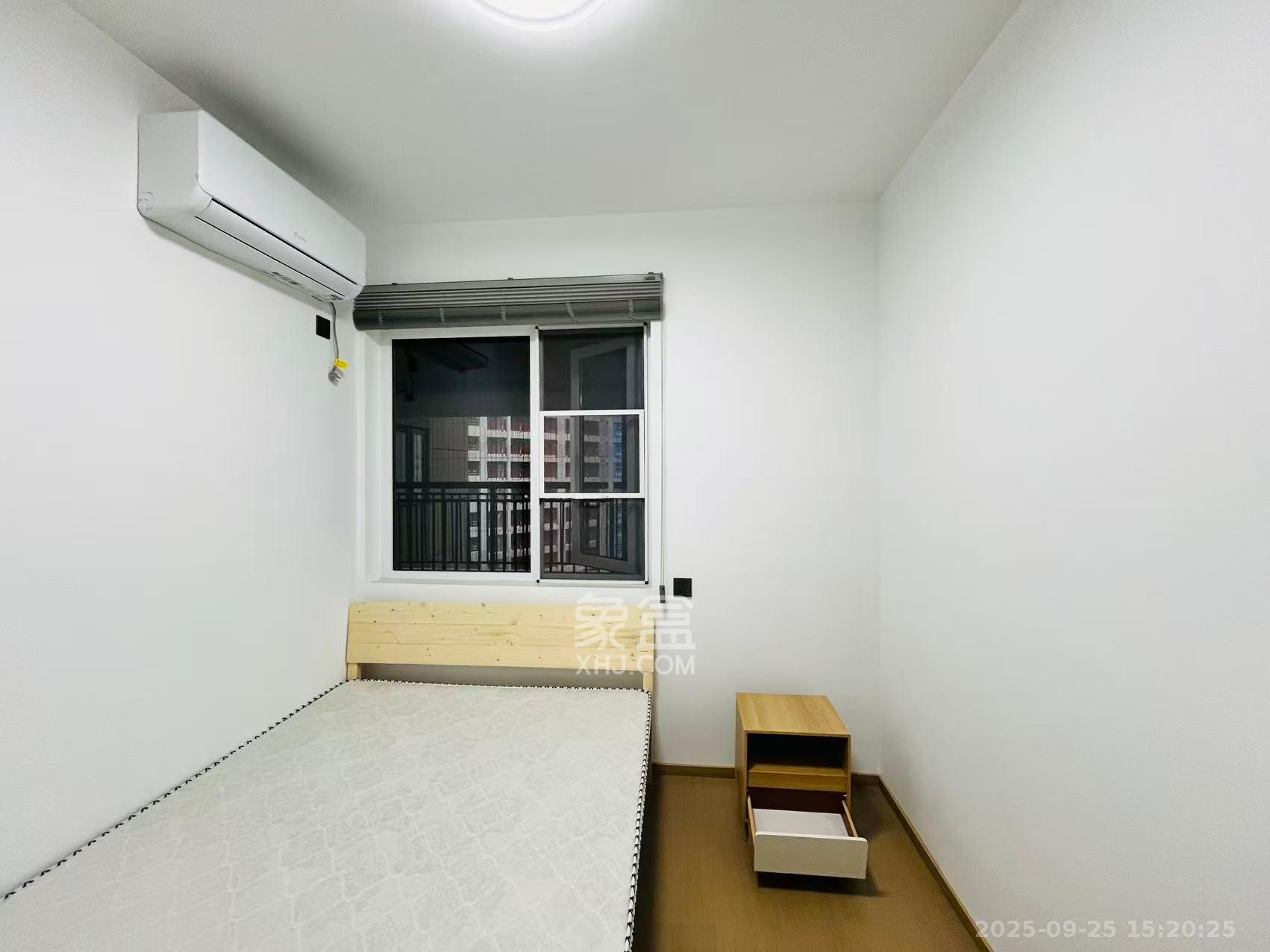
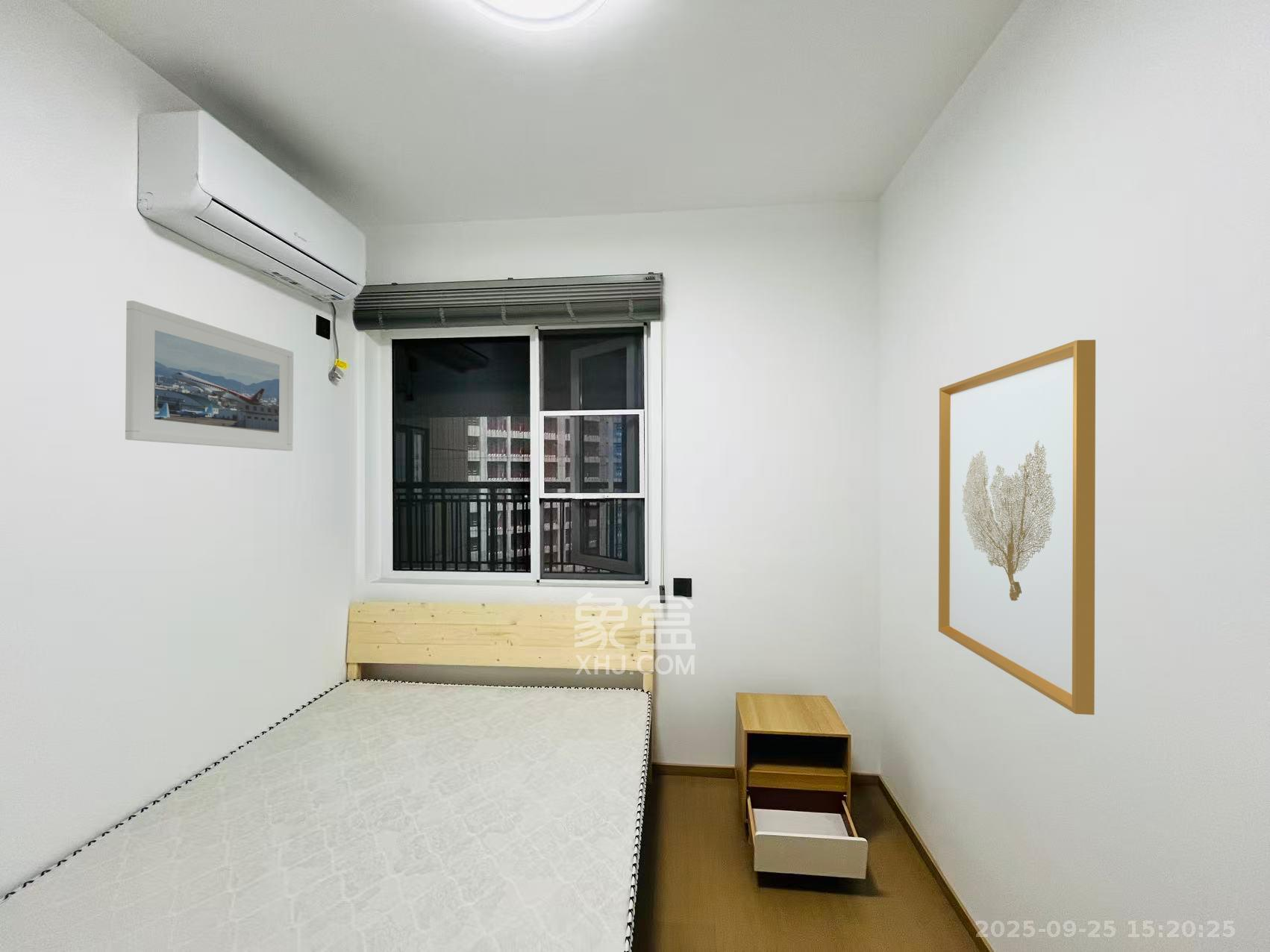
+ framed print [125,300,294,451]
+ wall art [938,339,1096,715]
